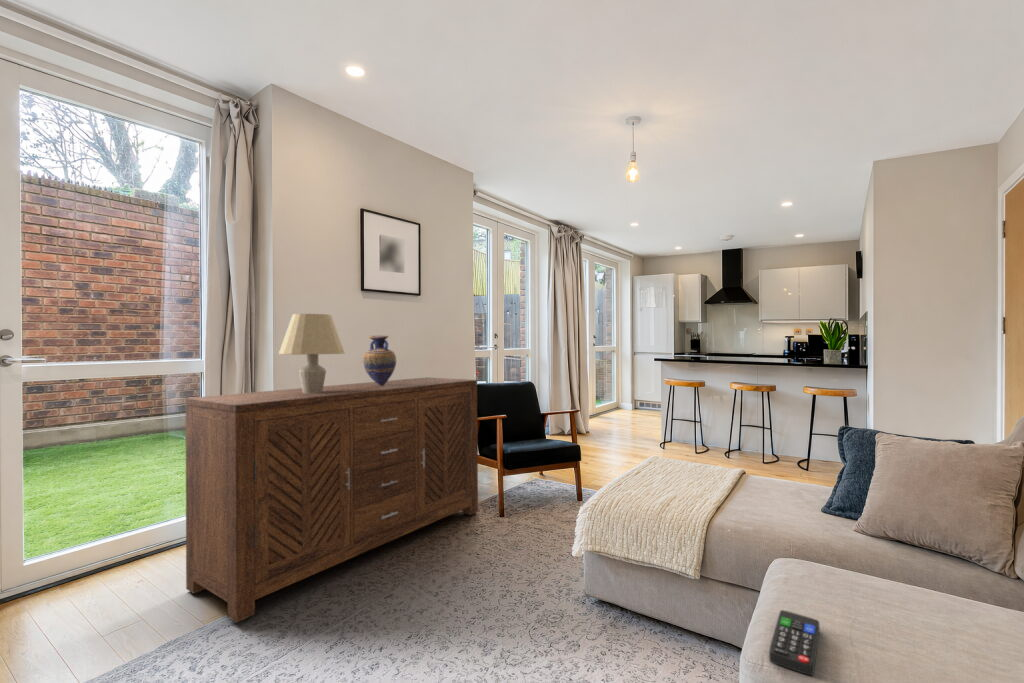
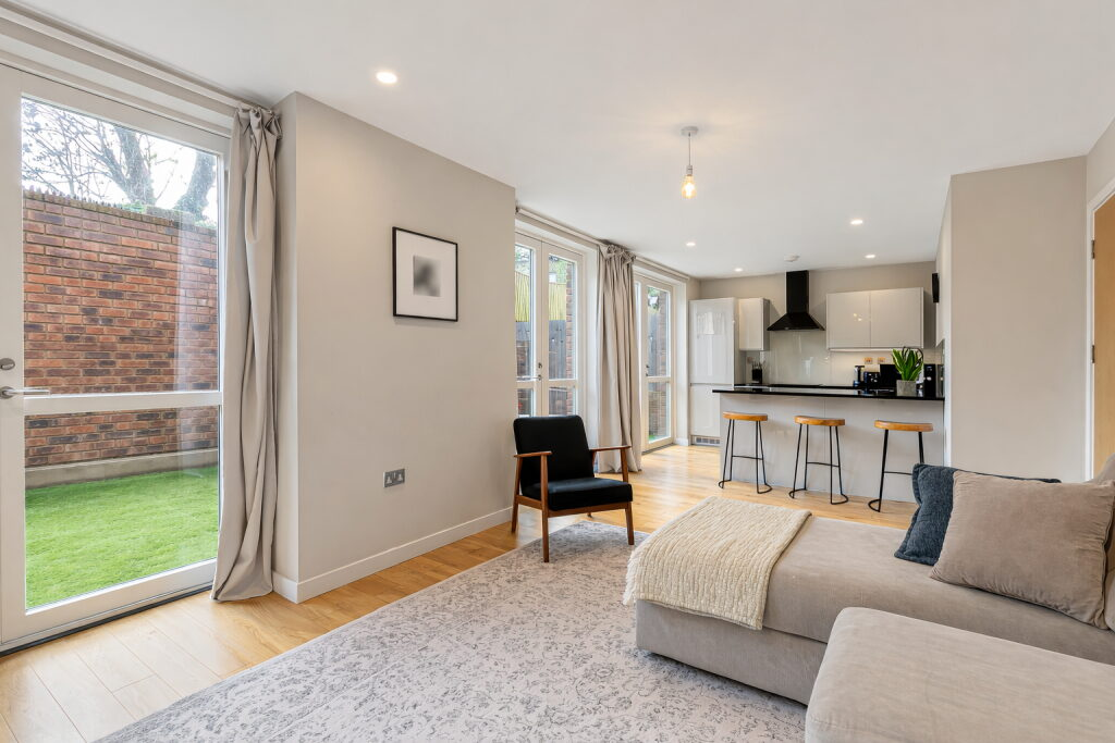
- sideboard [184,376,479,624]
- remote control [768,609,821,677]
- vase [362,334,397,385]
- table lamp [278,313,346,393]
